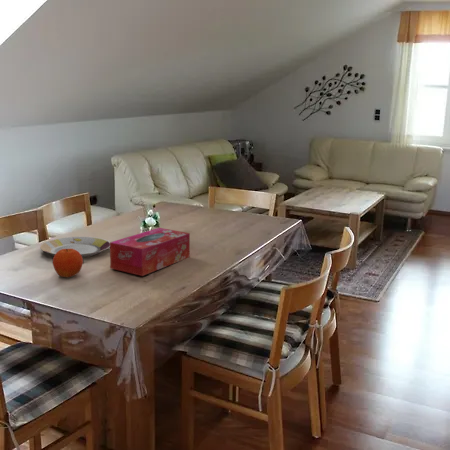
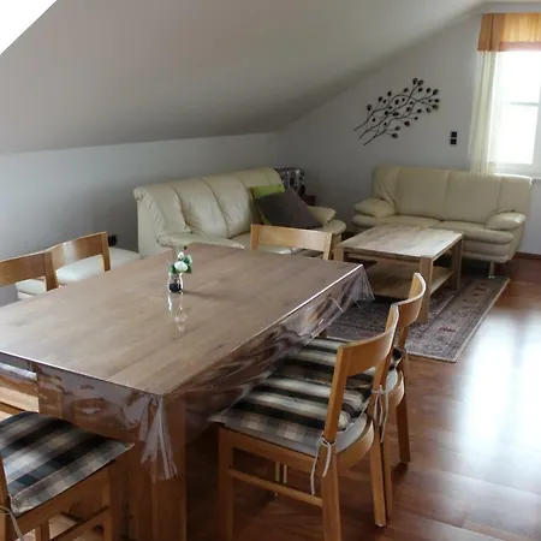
- plate [39,236,111,258]
- fruit [52,249,84,278]
- tissue box [109,227,191,277]
